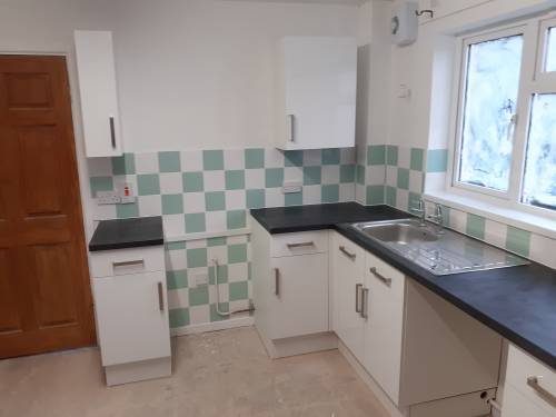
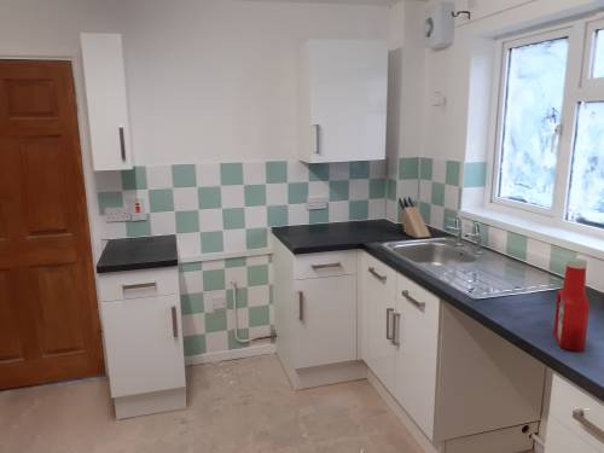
+ knife block [397,196,431,239]
+ soap bottle [552,257,591,353]
